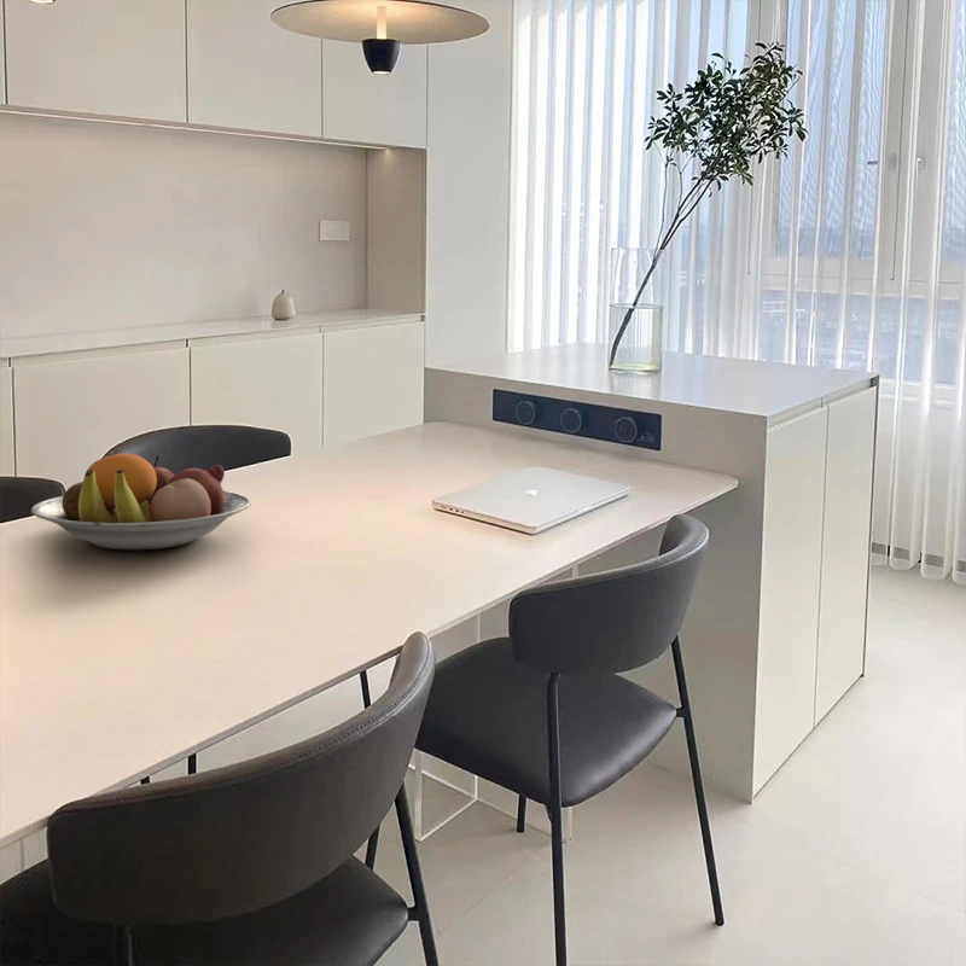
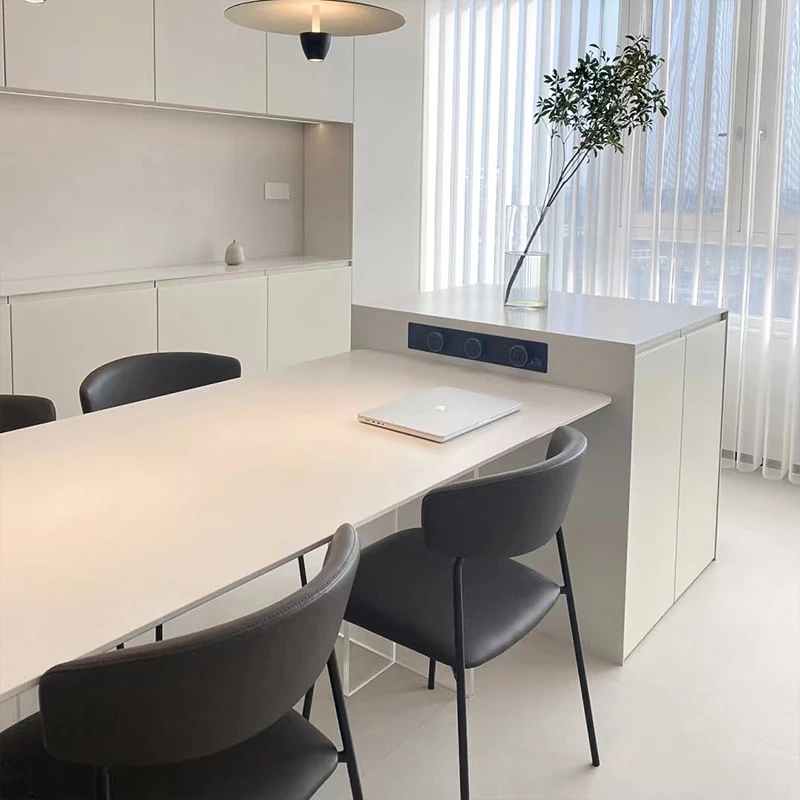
- fruit bowl [30,453,252,551]
